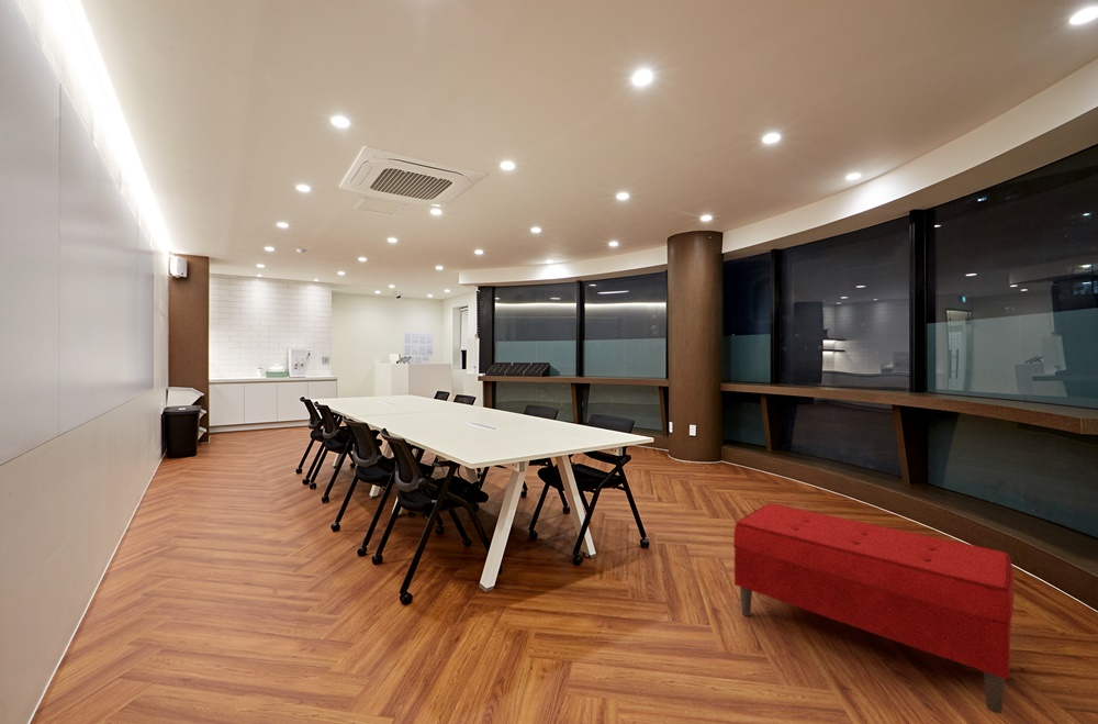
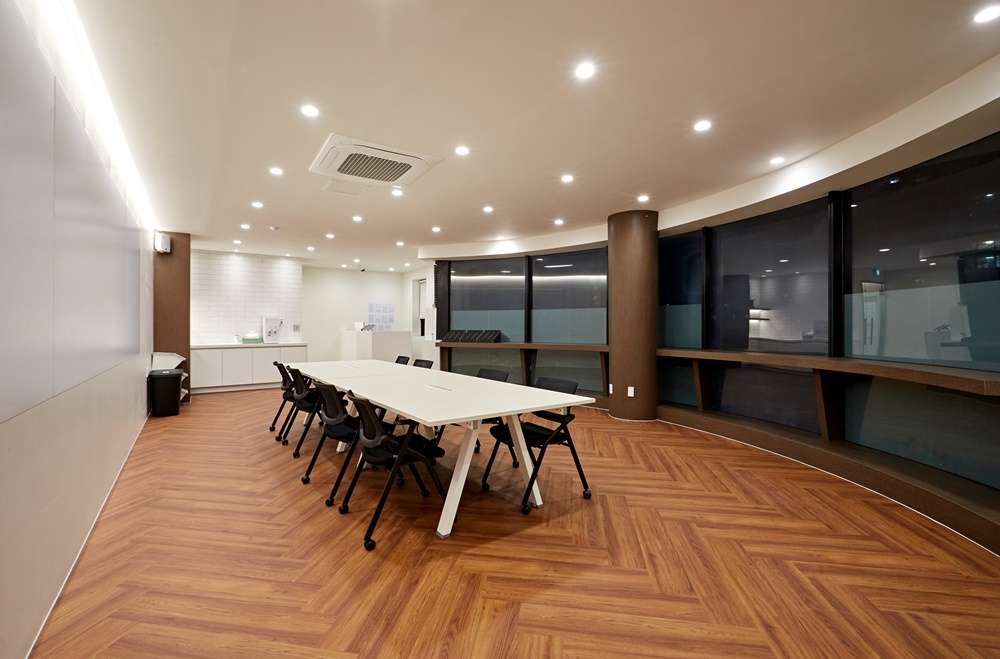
- bench [732,502,1015,714]
